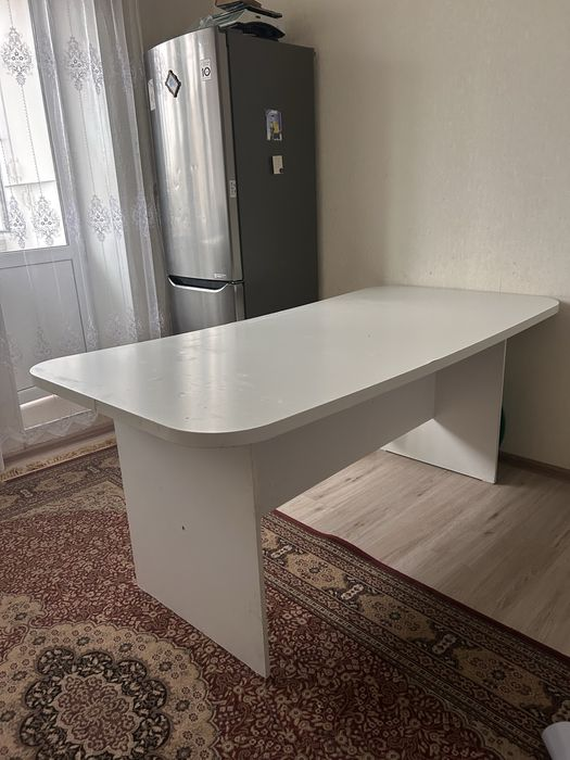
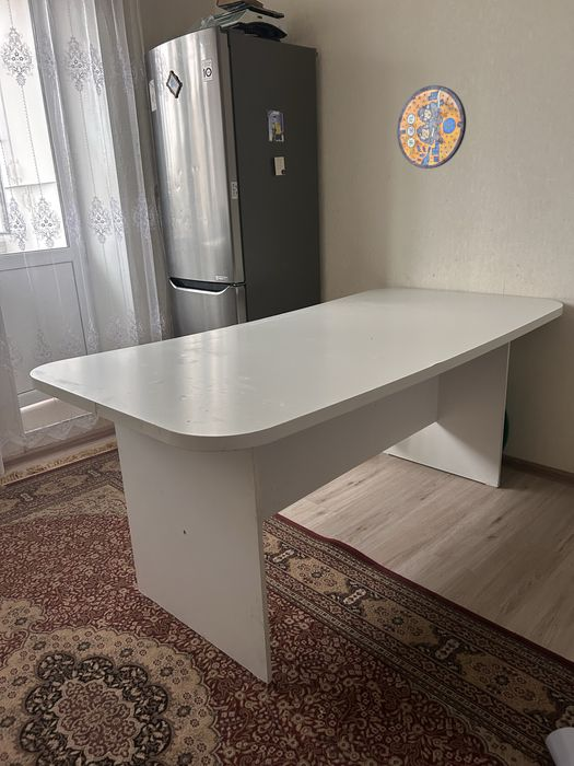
+ manhole cover [396,84,467,170]
